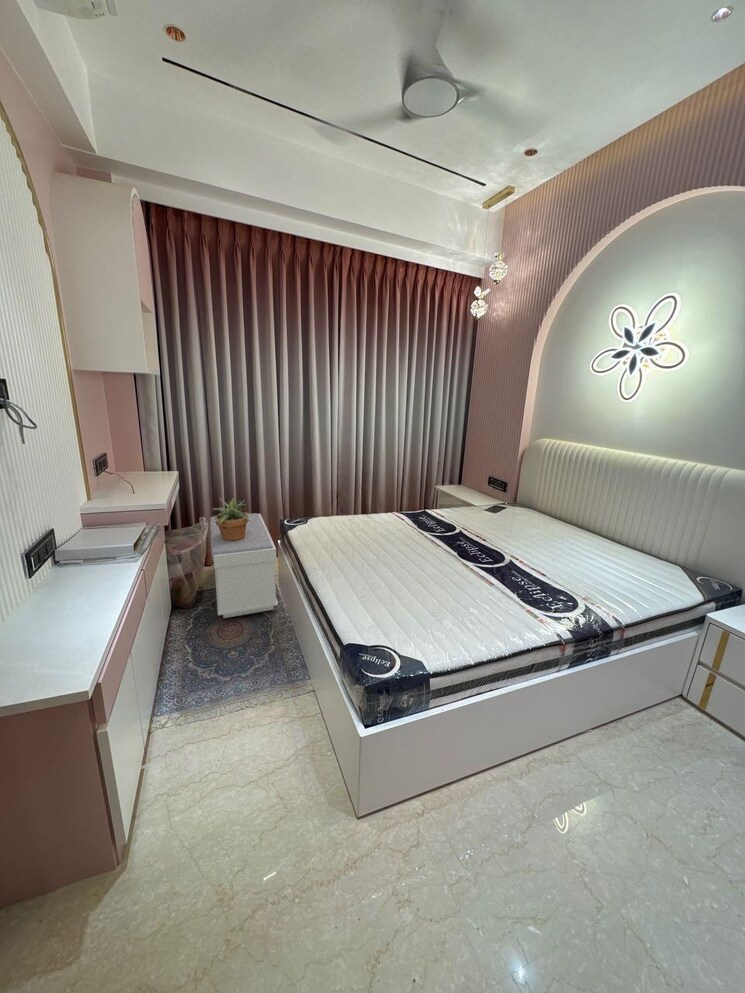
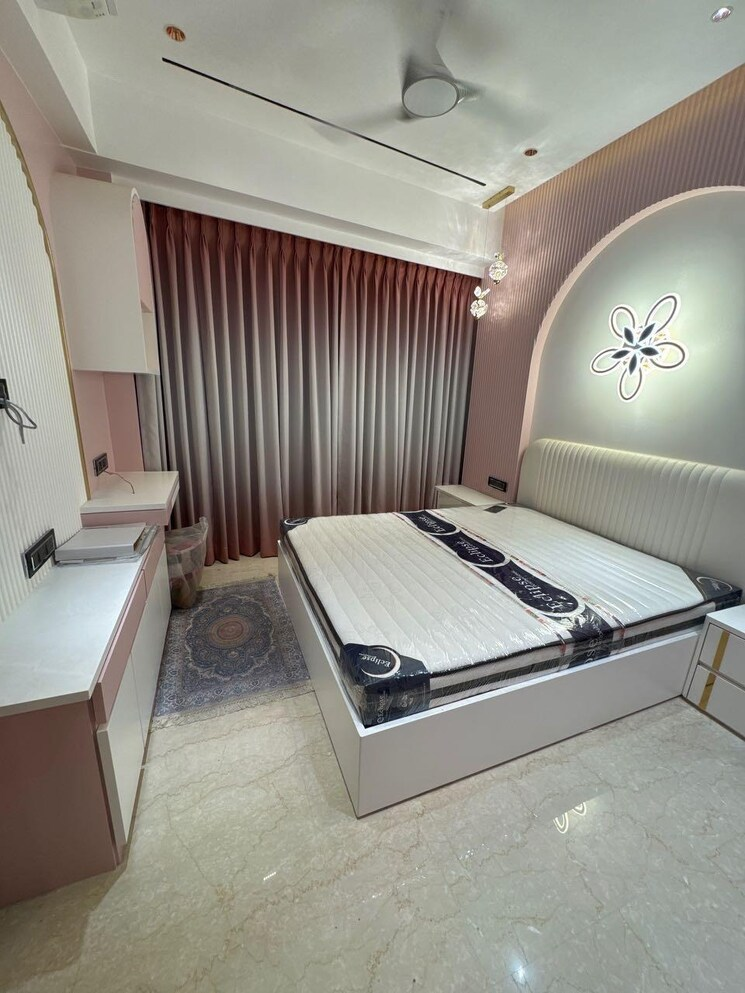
- potted plant [210,496,252,541]
- bench [209,512,279,619]
